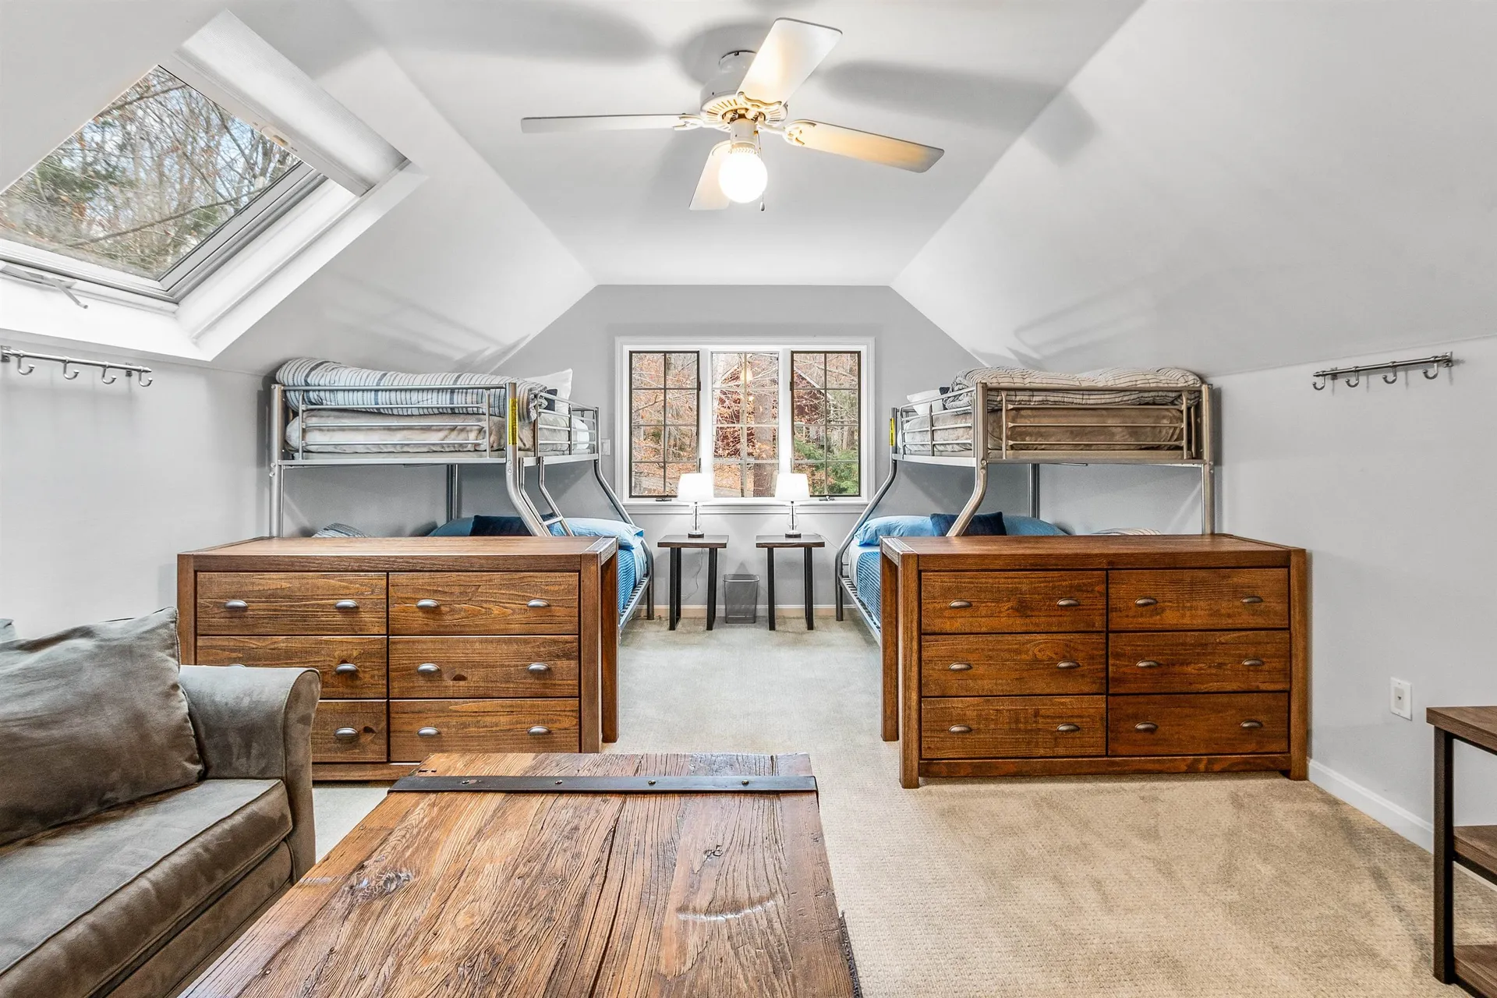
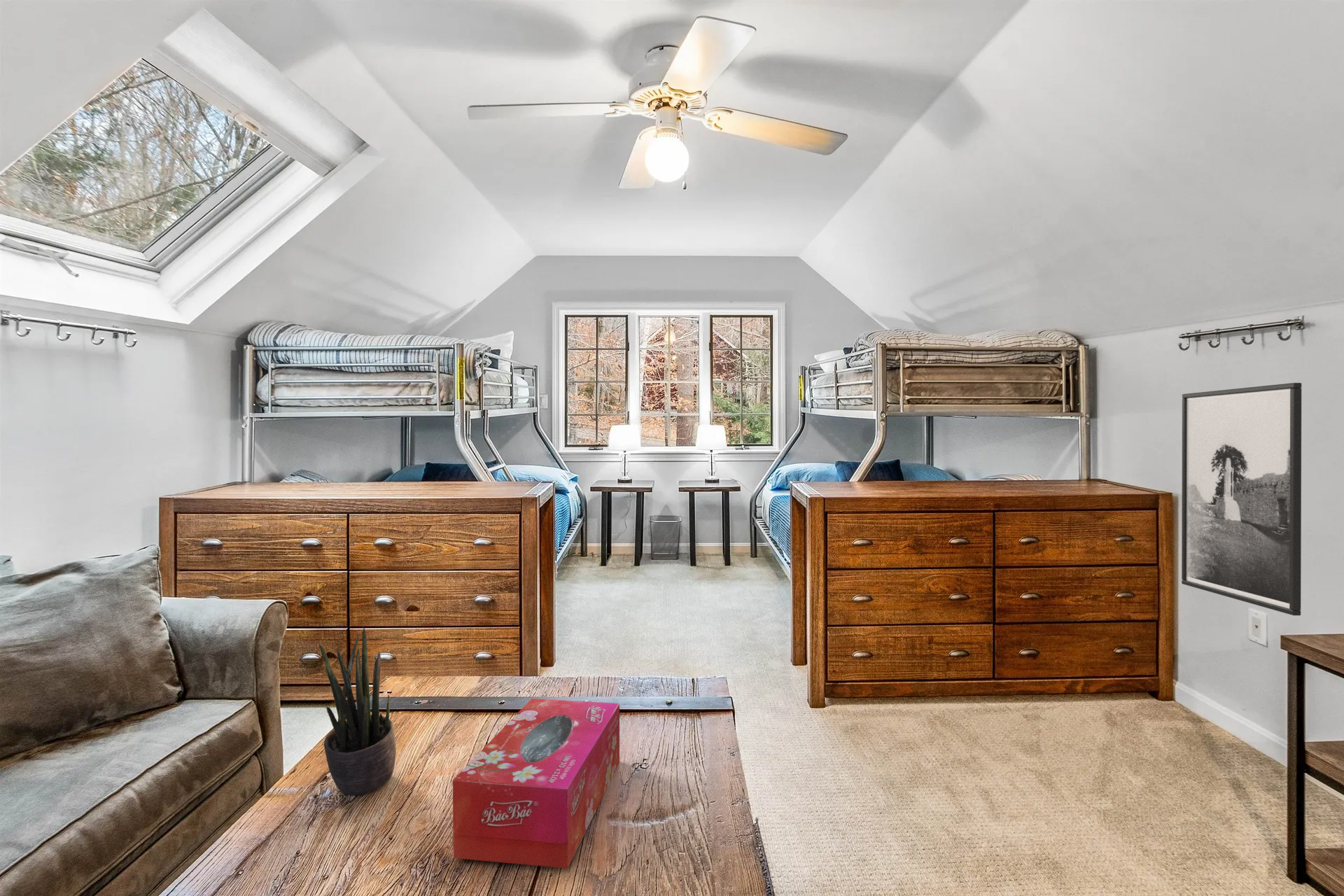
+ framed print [1181,382,1302,616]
+ potted plant [318,627,397,796]
+ tissue box [452,698,620,869]
